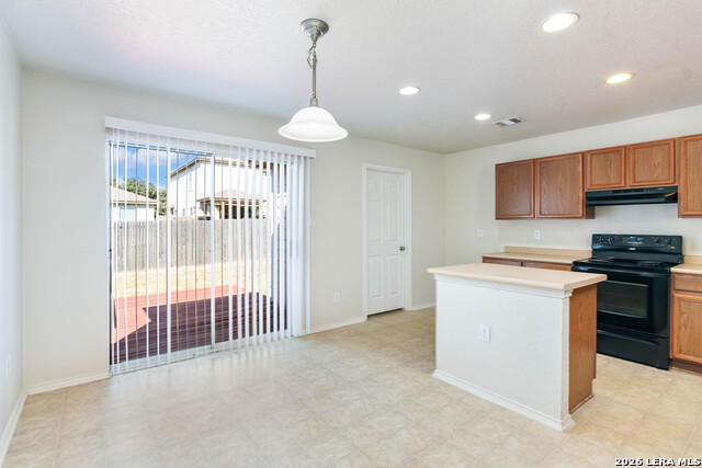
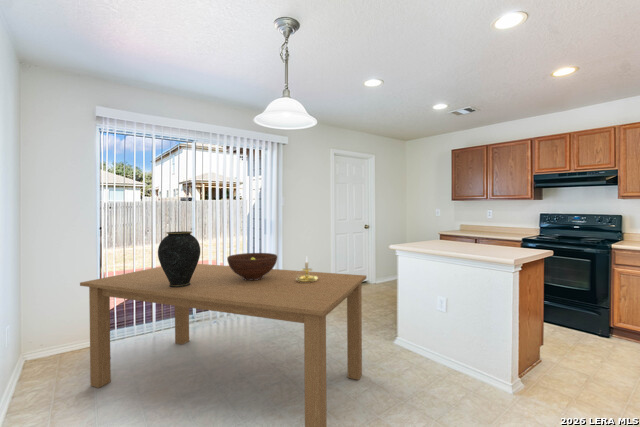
+ fruit bowl [226,252,278,280]
+ vase [157,230,201,287]
+ candle holder [296,255,318,283]
+ dining table [79,263,367,427]
